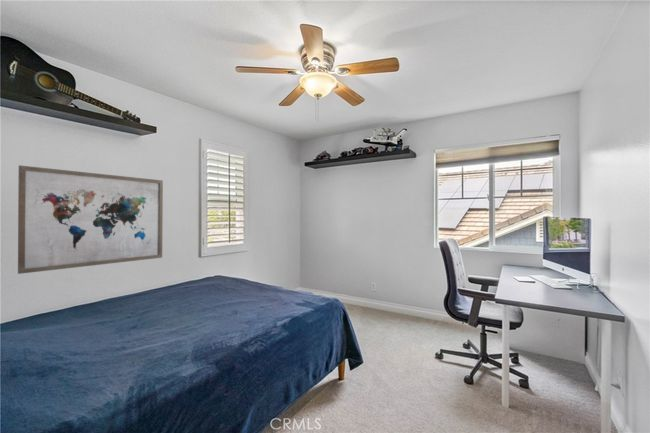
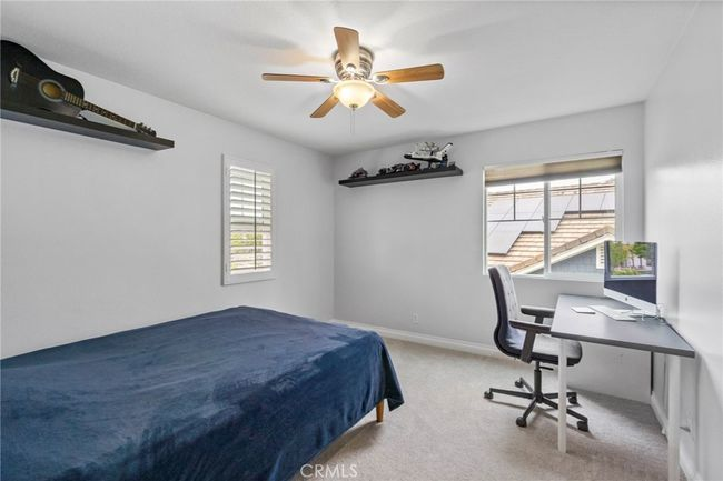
- wall art [17,164,164,275]
